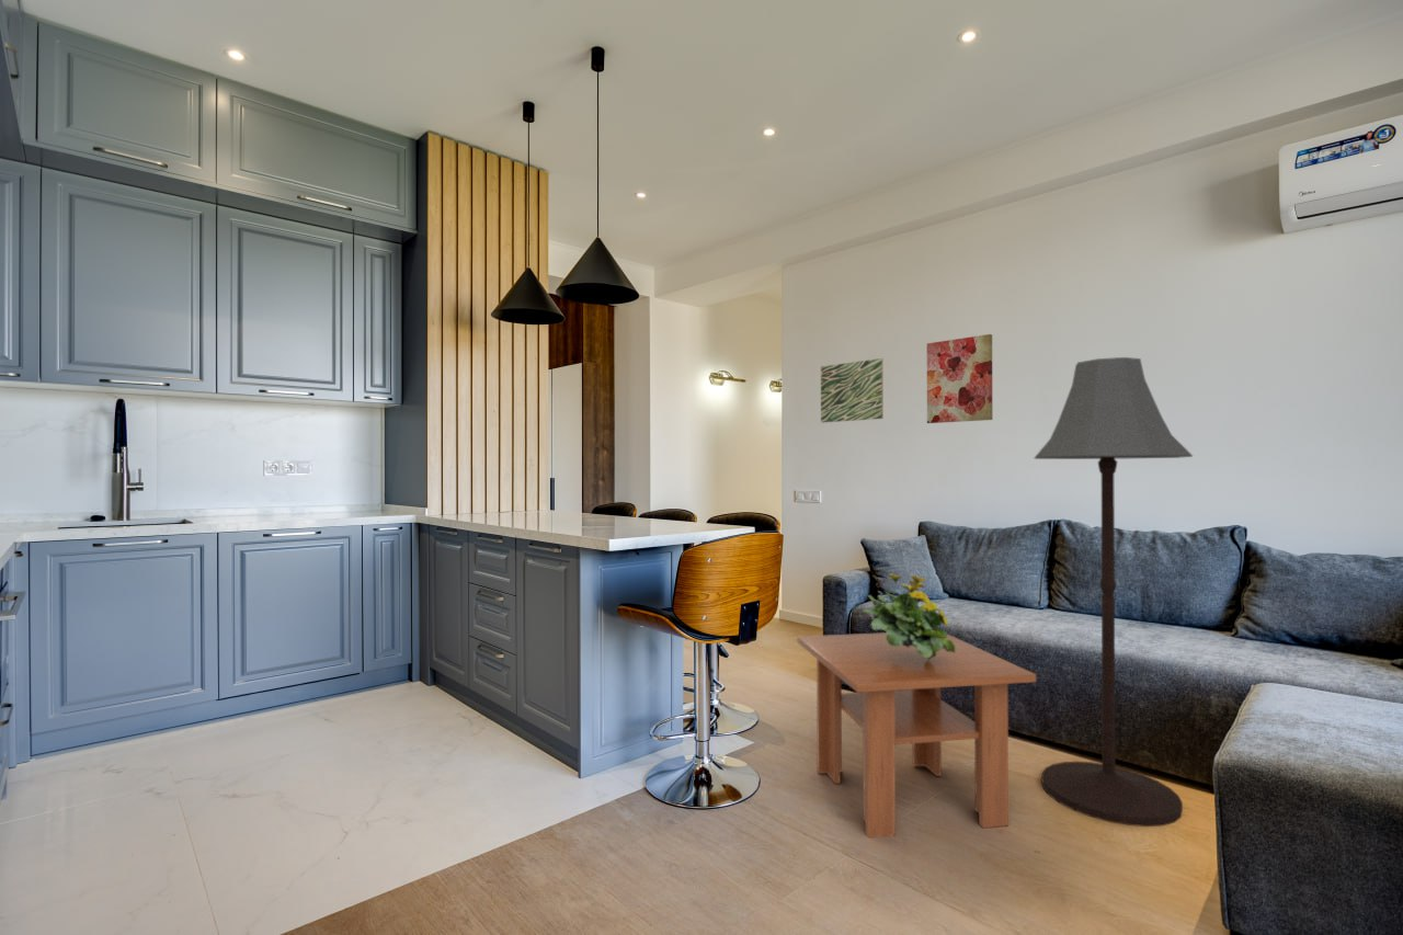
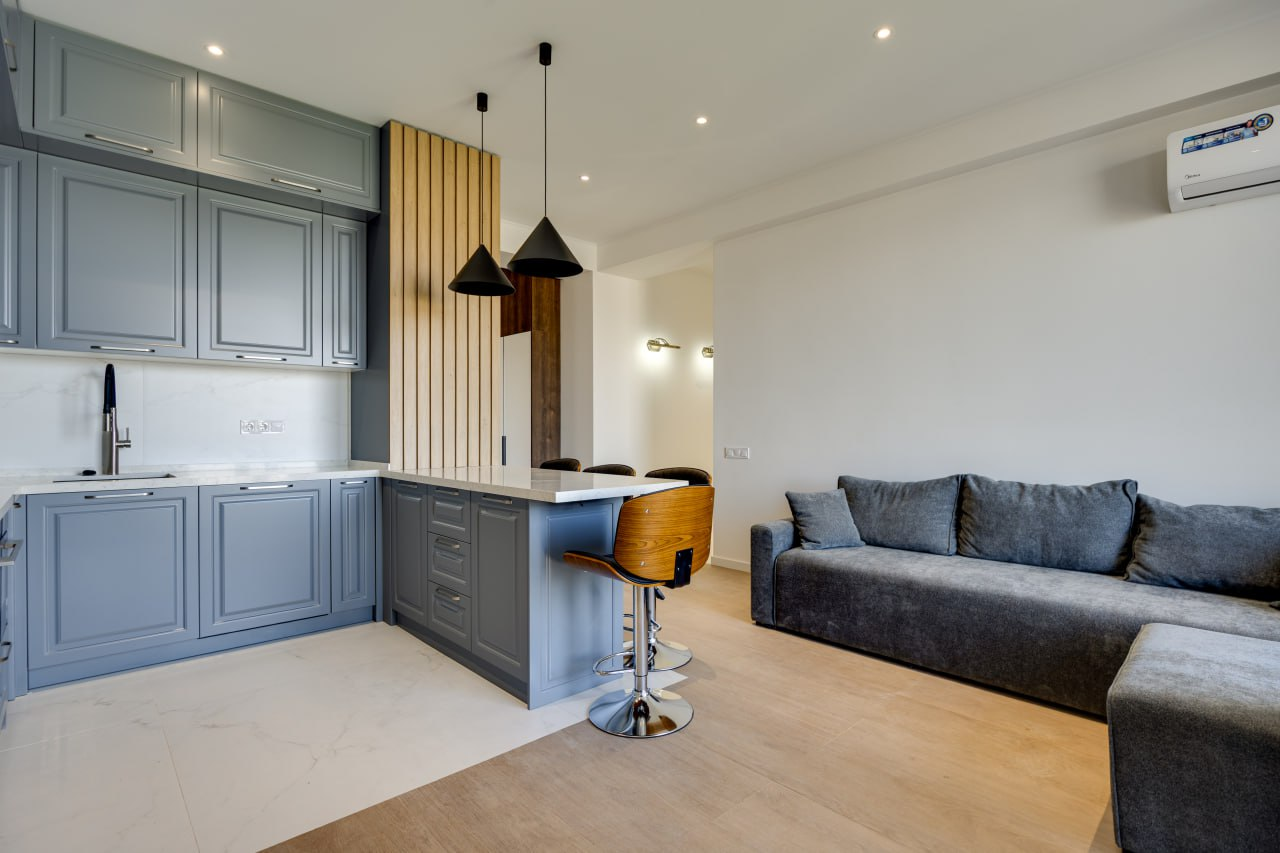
- flowering plant [862,572,956,659]
- wall art [926,333,993,424]
- coffee table [796,631,1037,839]
- wall art [820,357,885,424]
- floor lamp [1034,356,1194,828]
